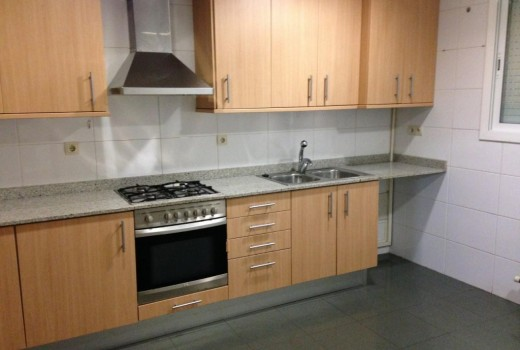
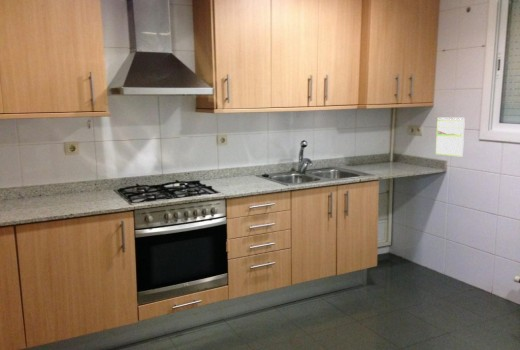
+ calendar [435,116,466,158]
